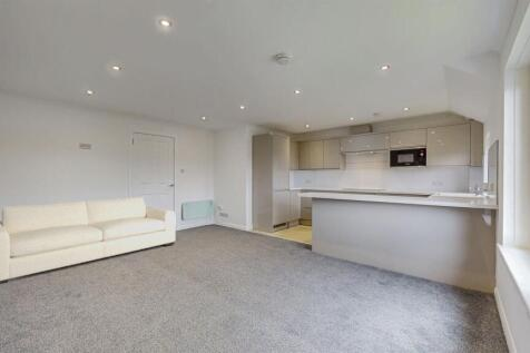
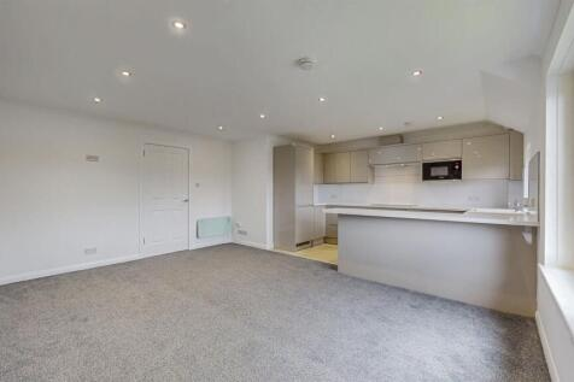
- sofa [0,196,177,285]
